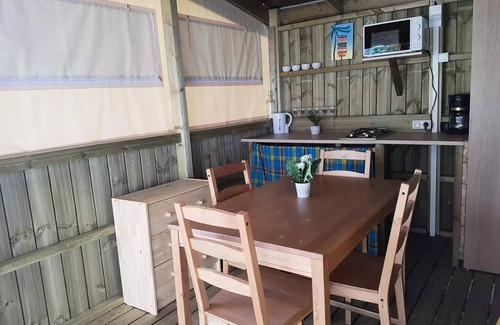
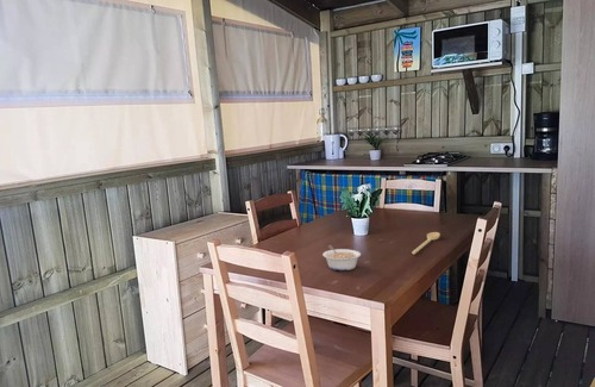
+ legume [321,244,362,271]
+ spoon [411,231,441,256]
